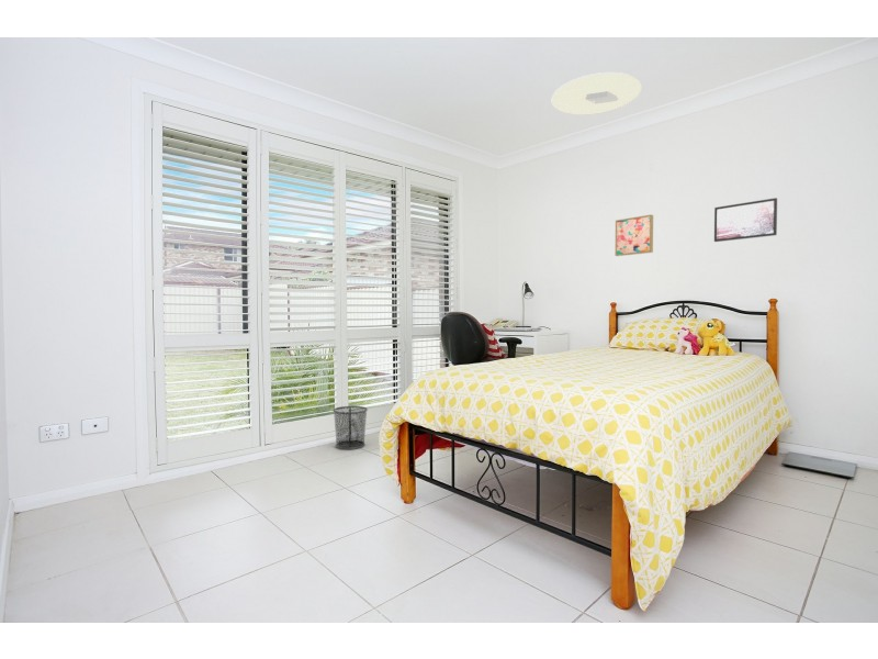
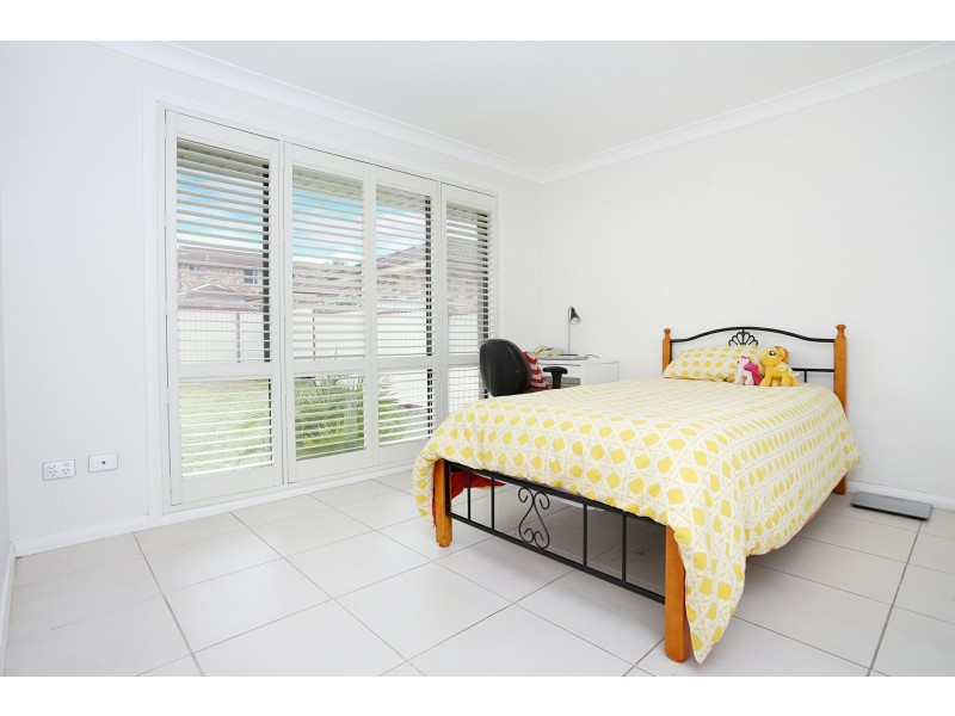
- wall art [615,213,654,257]
- ceiling light [551,71,643,116]
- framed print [713,197,778,243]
- waste bin [331,405,369,450]
